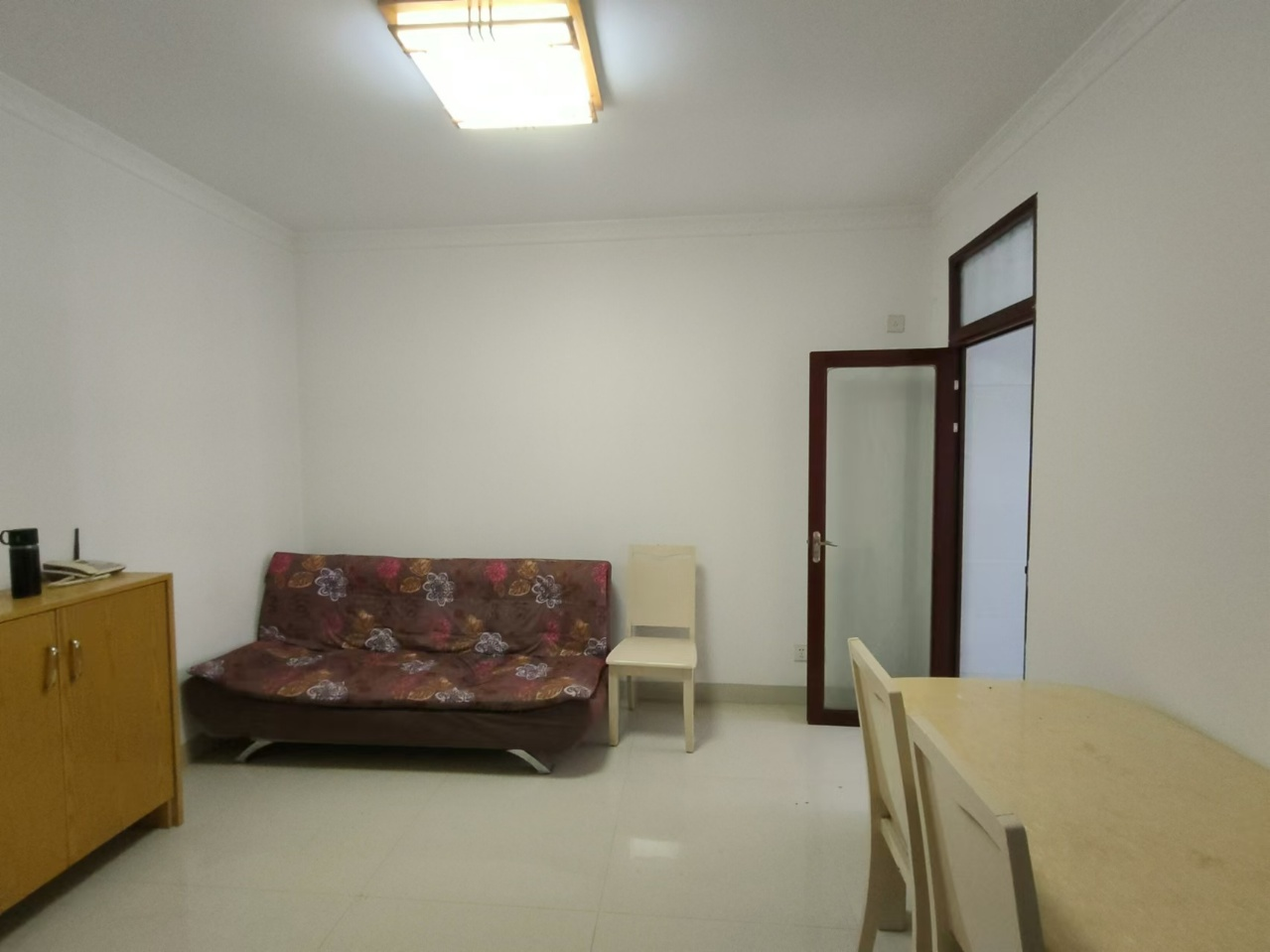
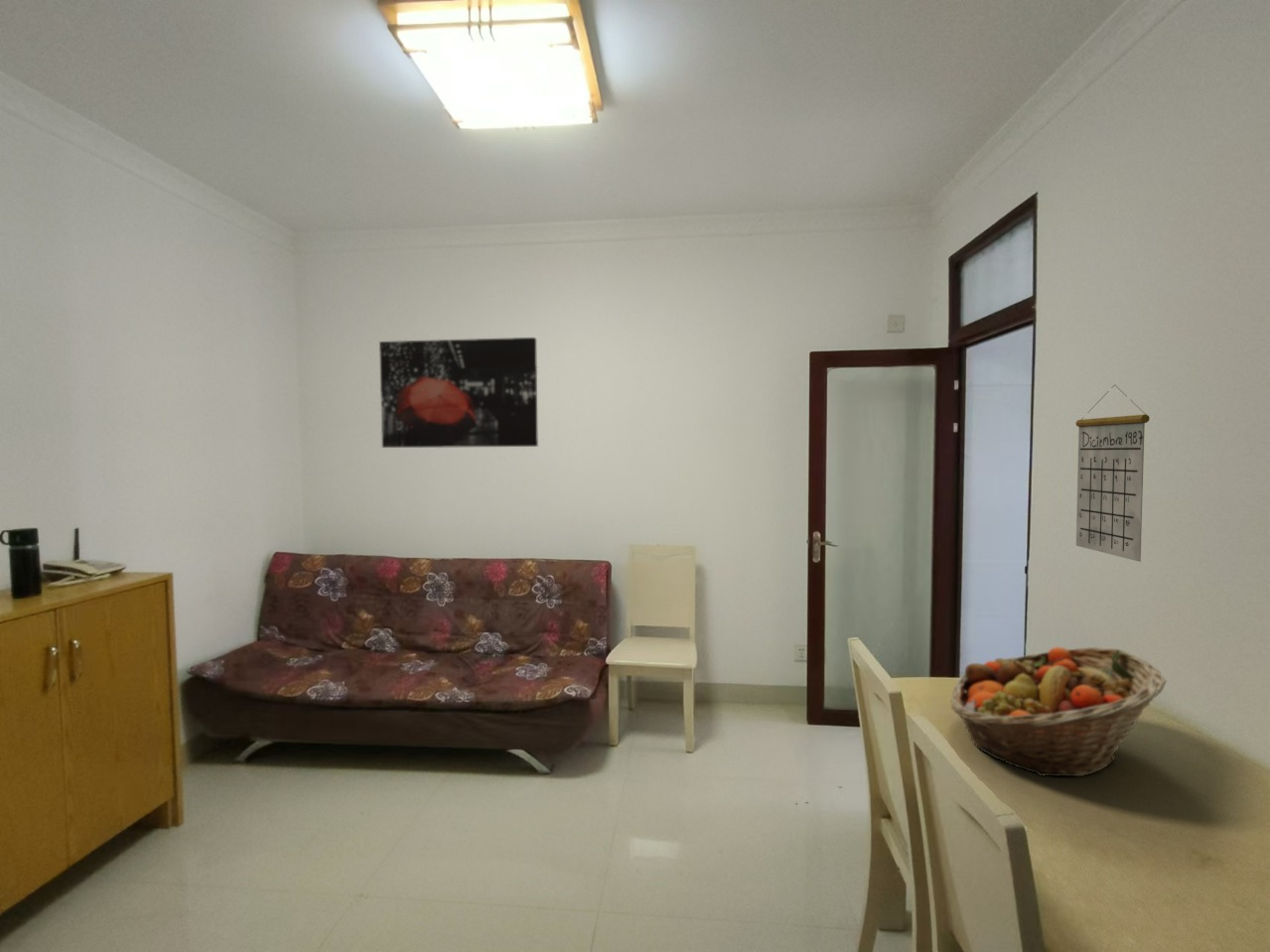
+ wall art [378,337,539,449]
+ calendar [1074,384,1151,563]
+ fruit basket [950,646,1168,777]
